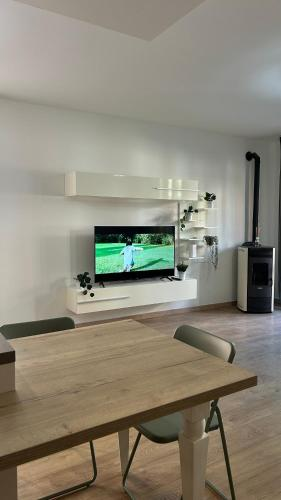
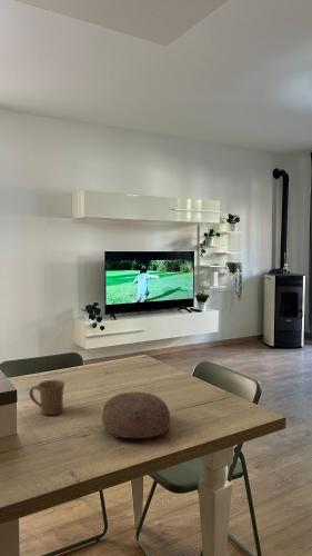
+ decorative bowl [101,391,171,440]
+ mug [28,379,66,416]
